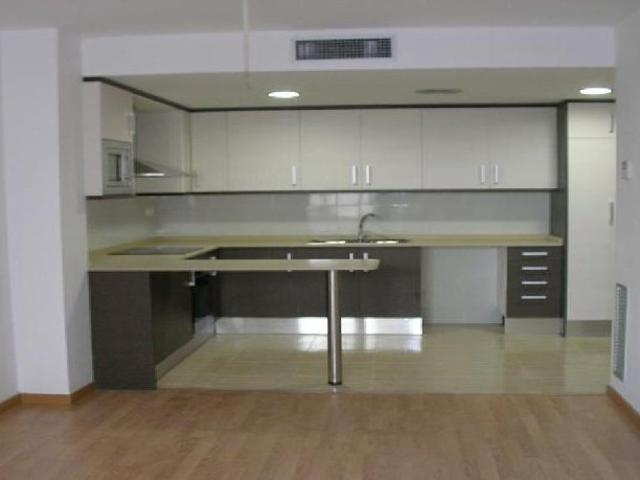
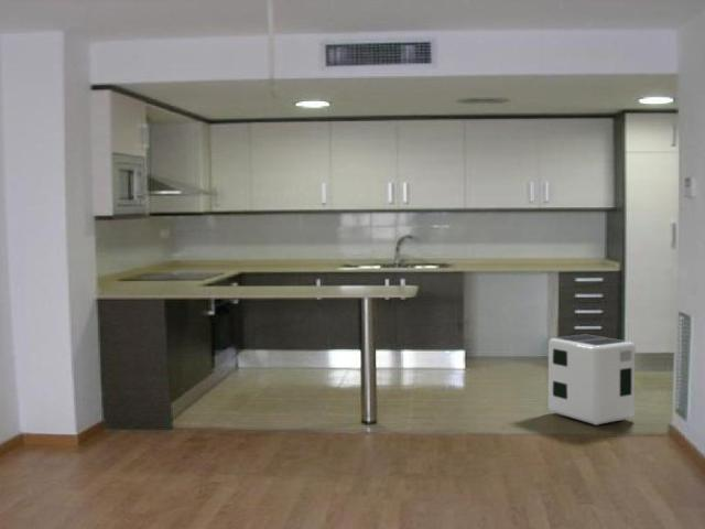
+ air purifier [547,334,637,427]
